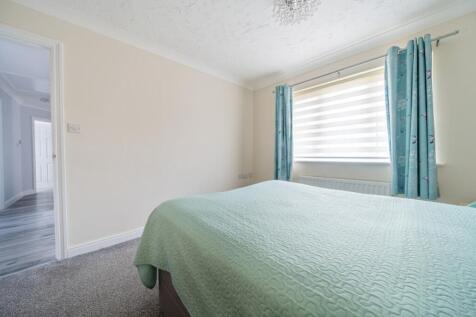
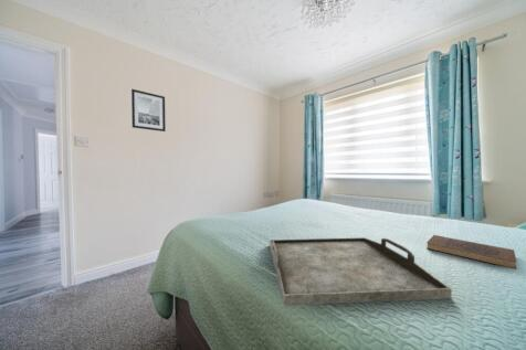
+ serving tray [269,236,453,307]
+ wall art [130,88,167,132]
+ book [425,234,517,271]
